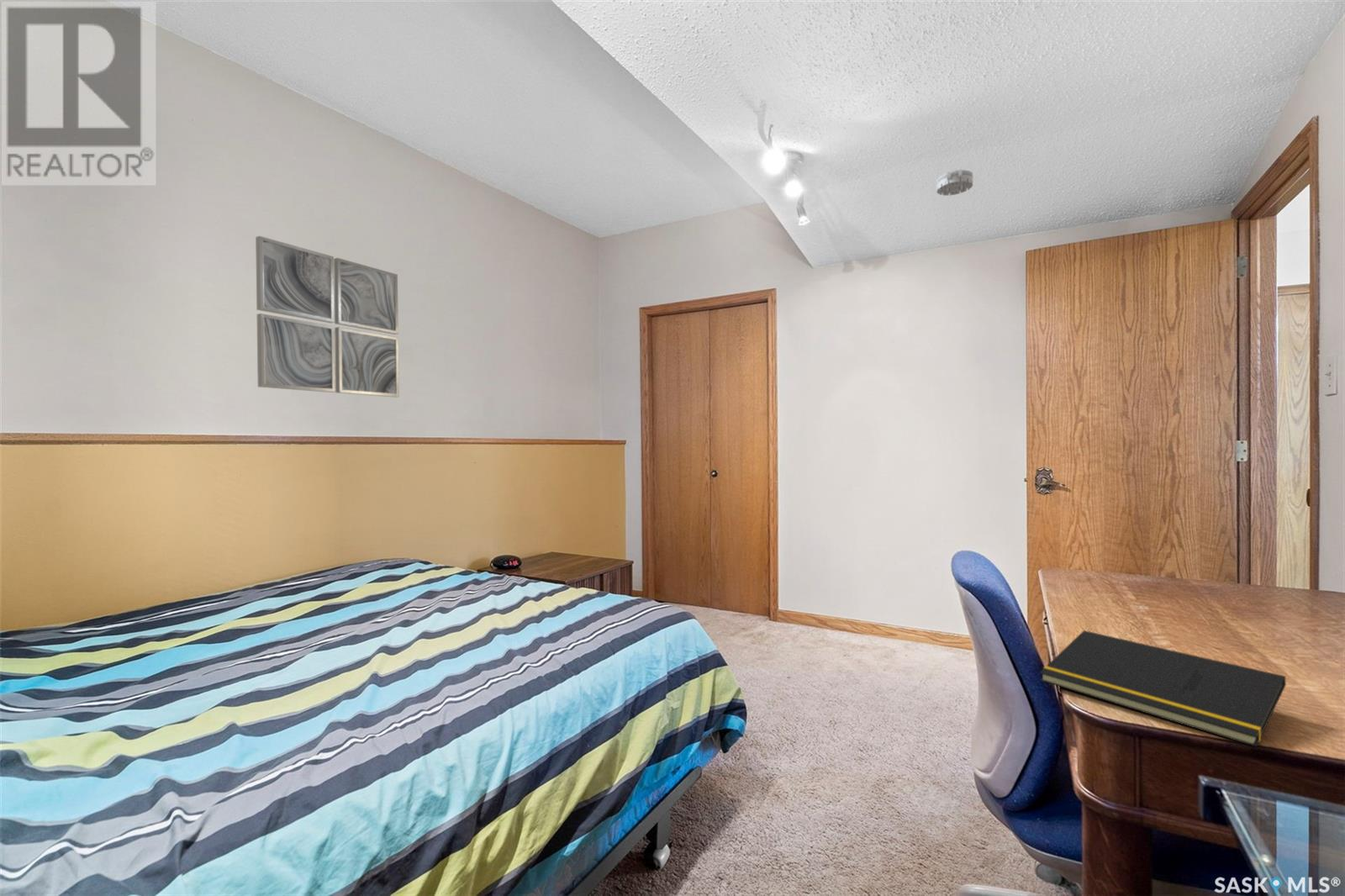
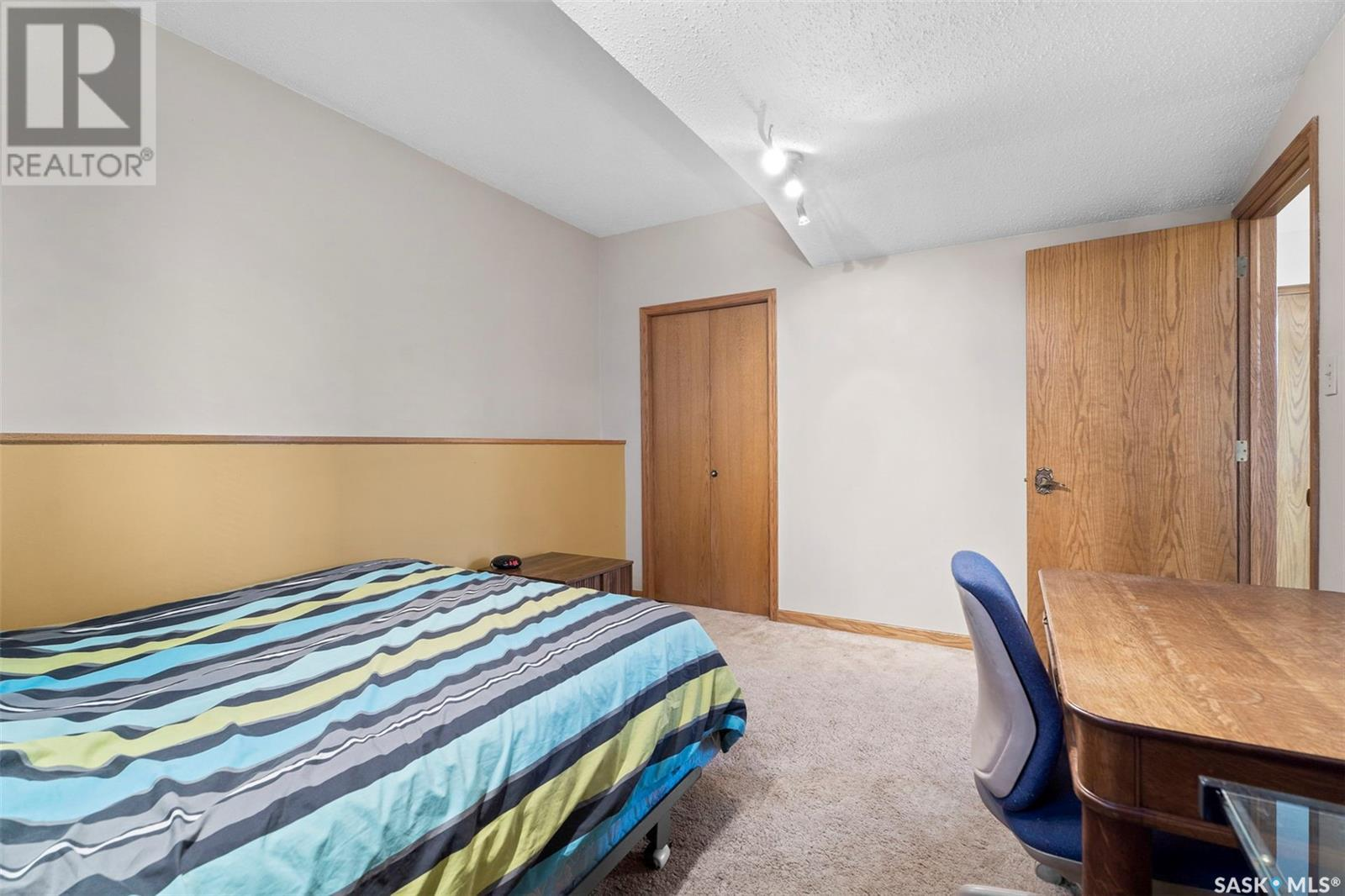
- wall art [255,235,400,398]
- smoke detector [936,169,973,197]
- notepad [1039,630,1287,748]
